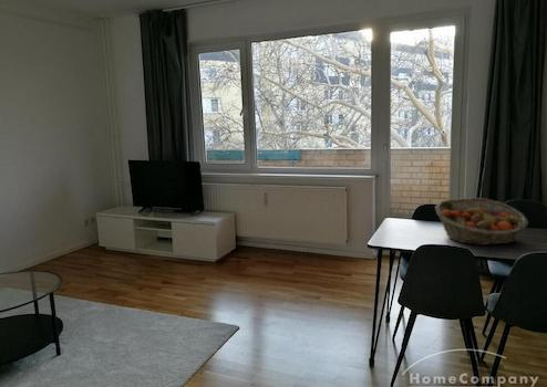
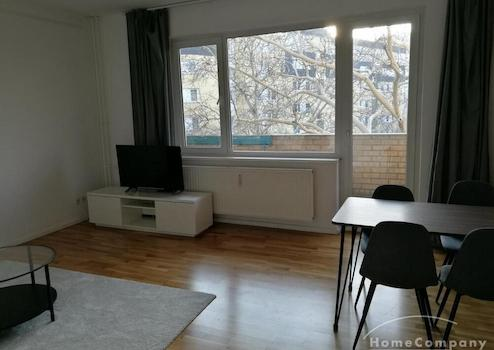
- fruit basket [434,197,529,247]
